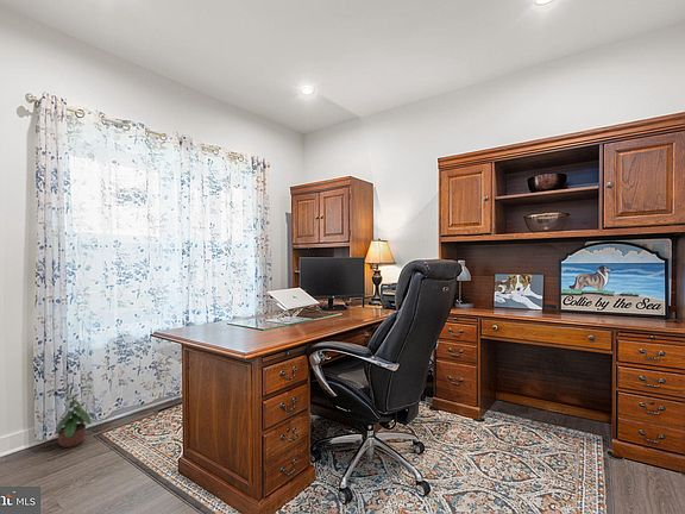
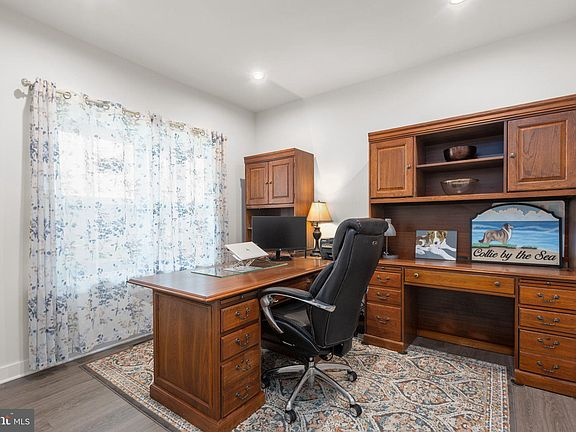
- potted plant [54,390,92,449]
